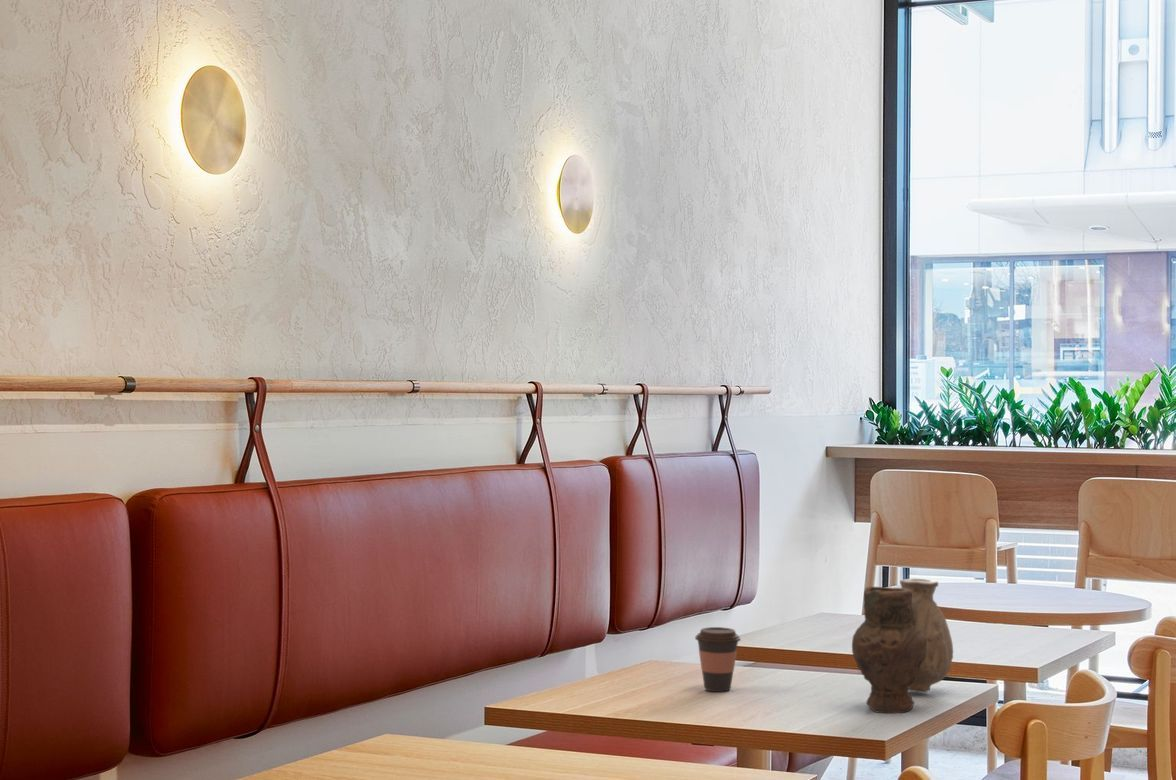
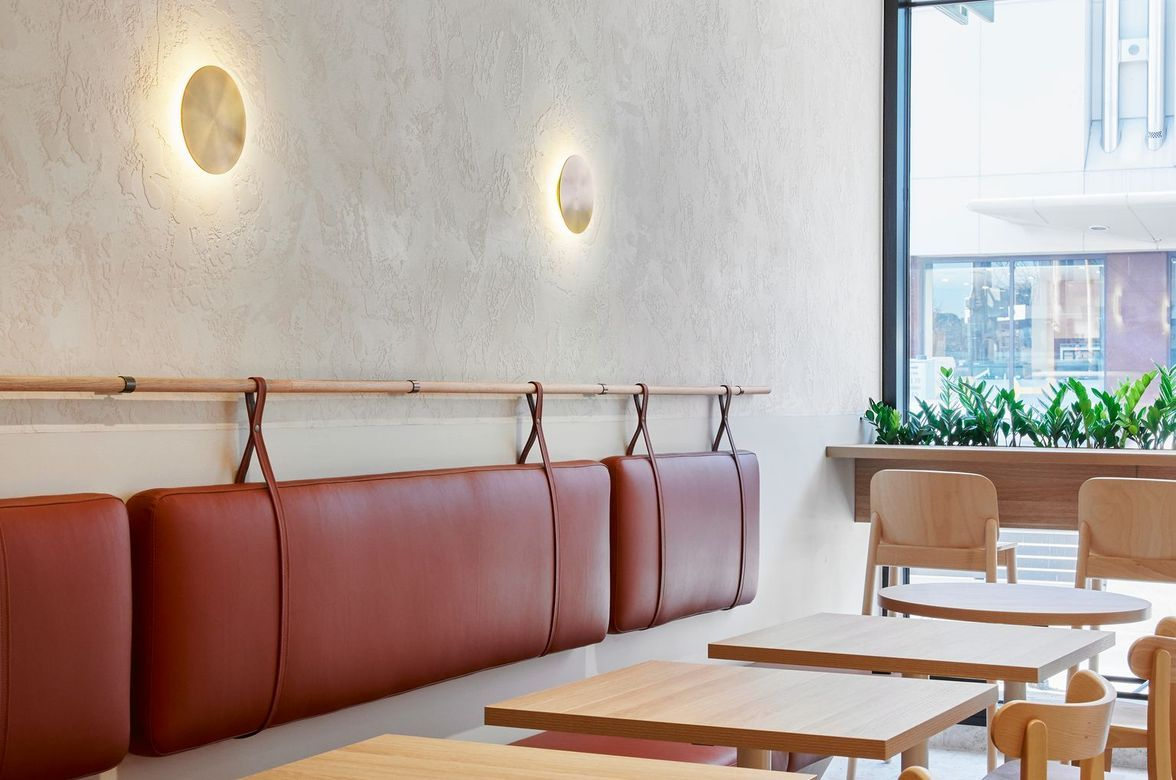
- coffee cup [694,626,742,693]
- vase [851,577,954,714]
